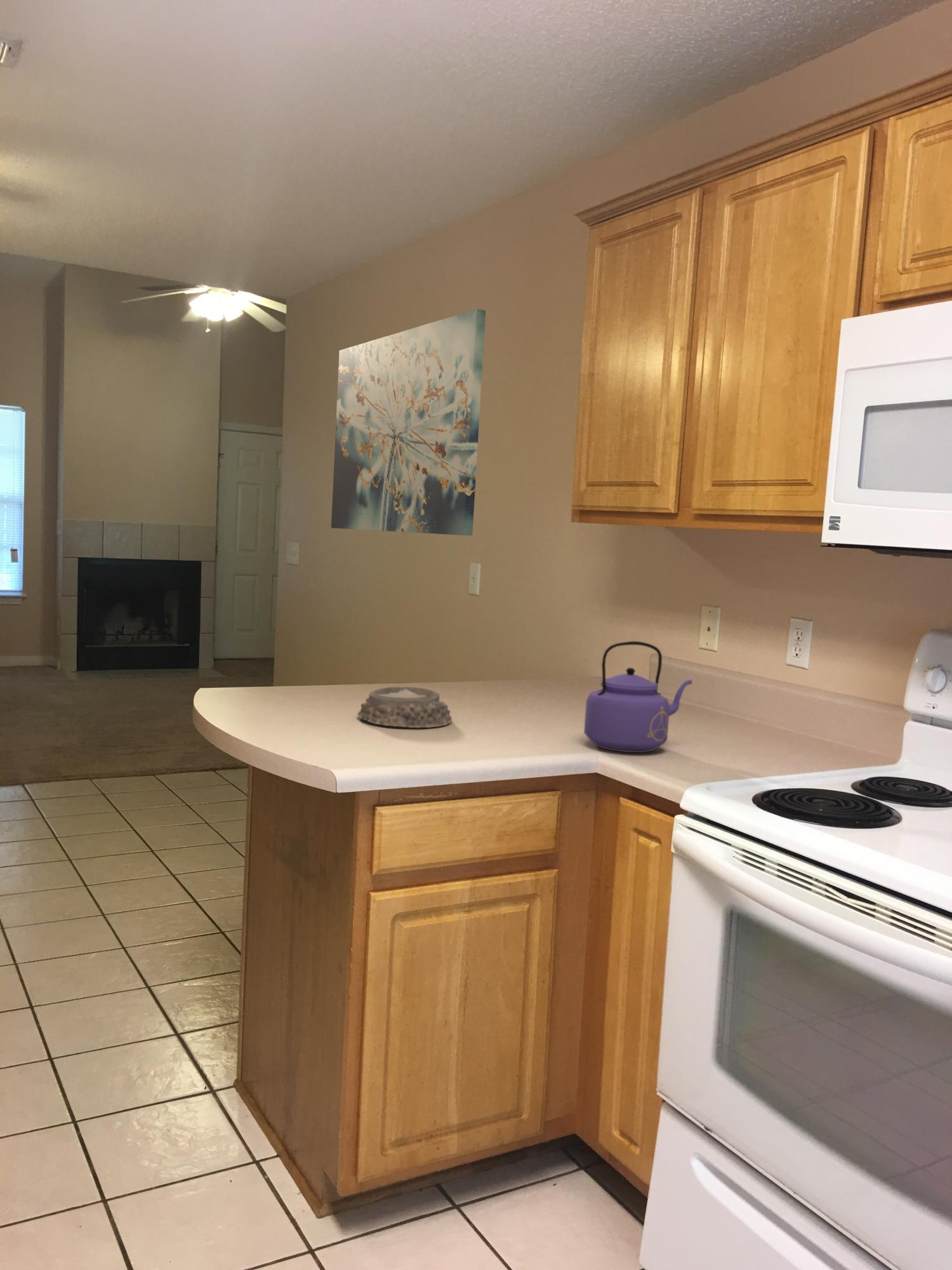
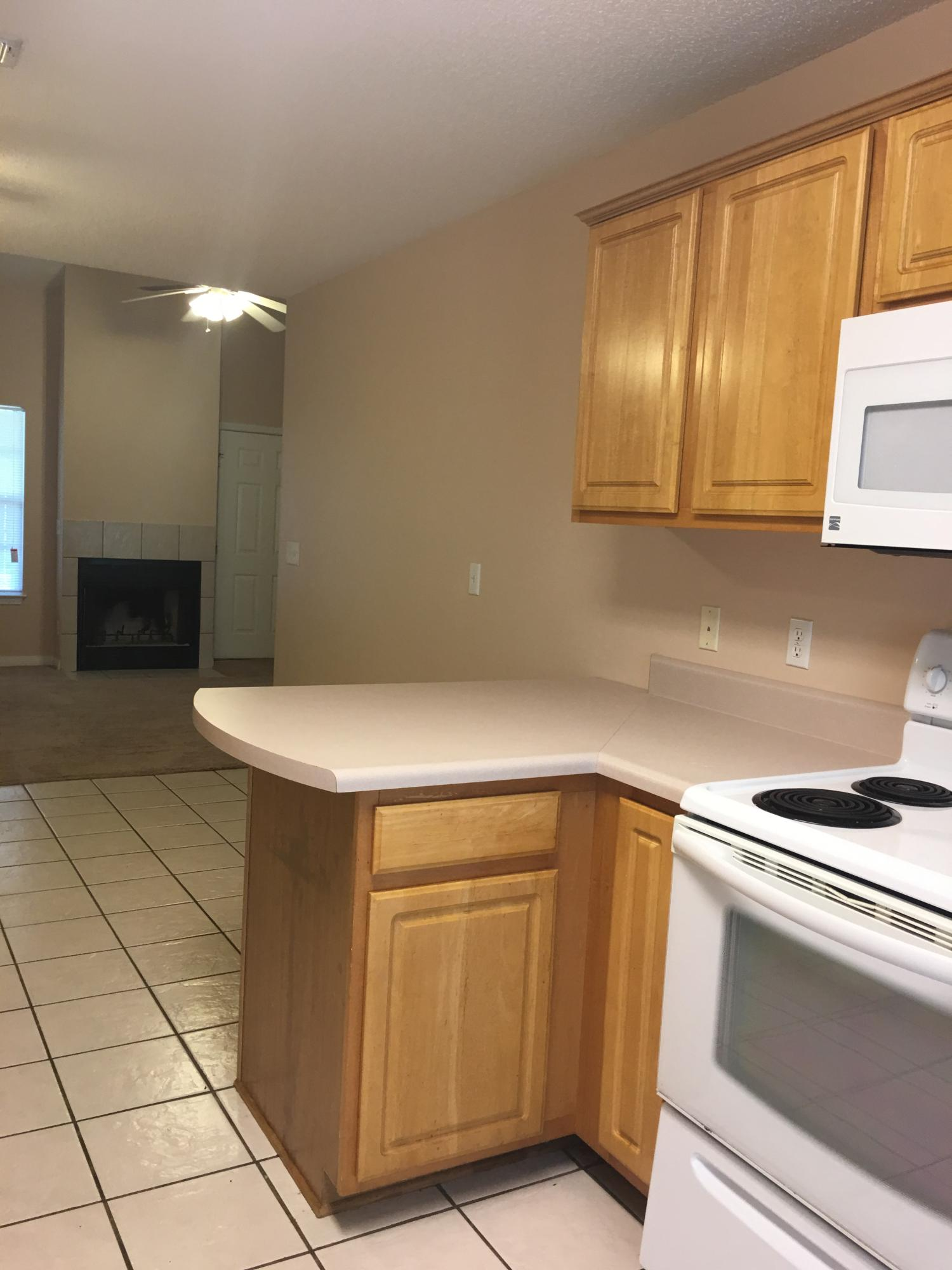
- kettle [583,641,693,753]
- wall art [331,309,486,537]
- mortar [357,686,453,728]
